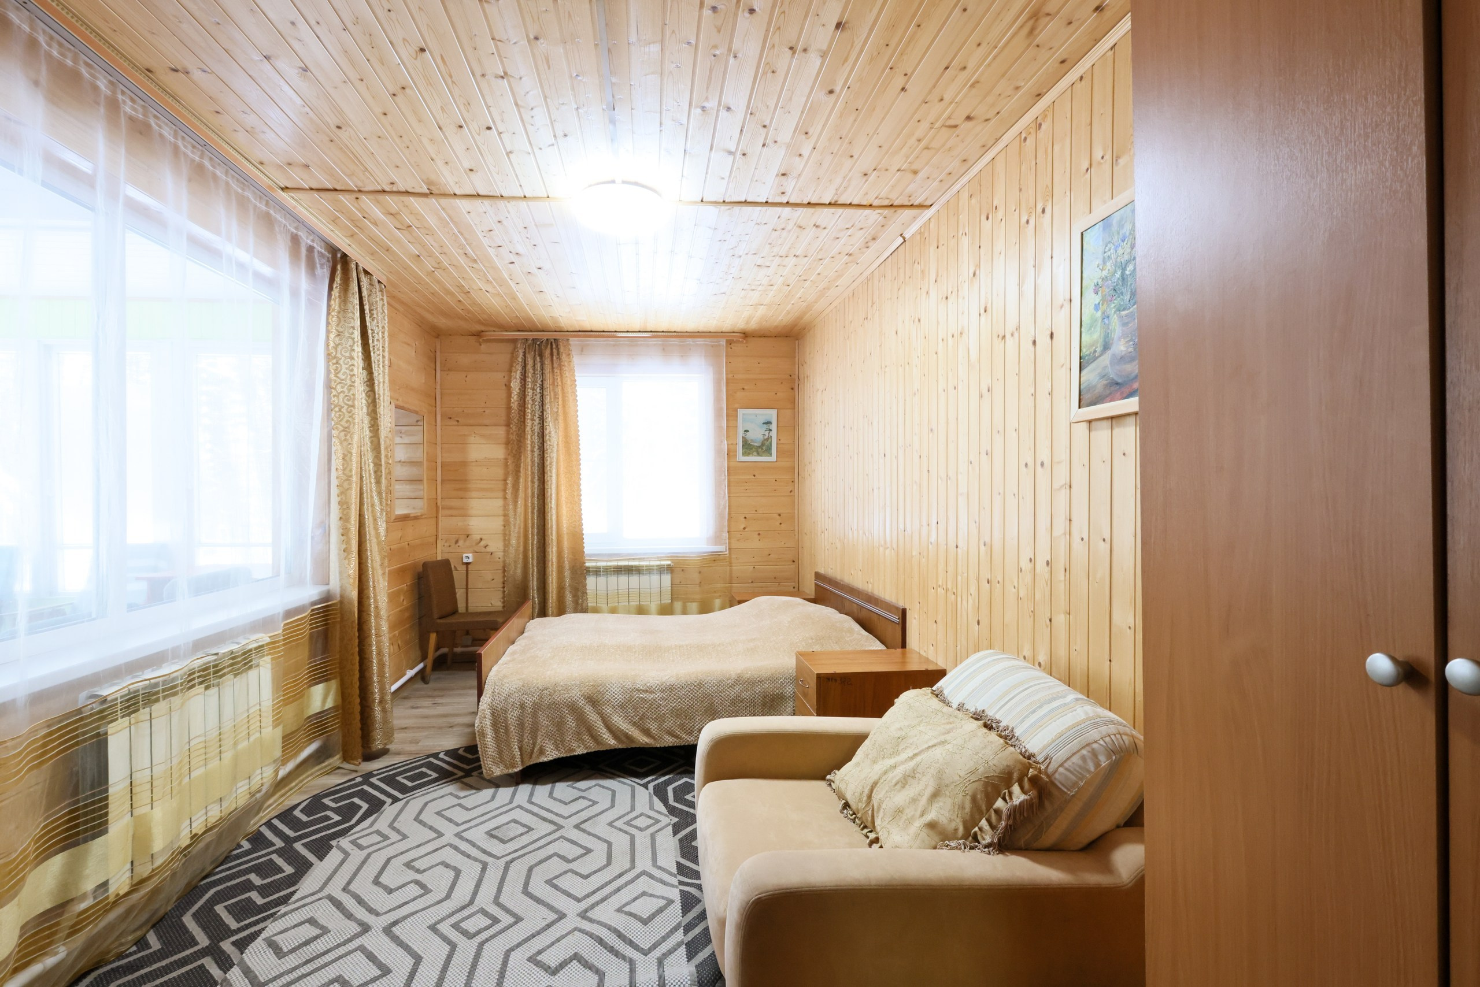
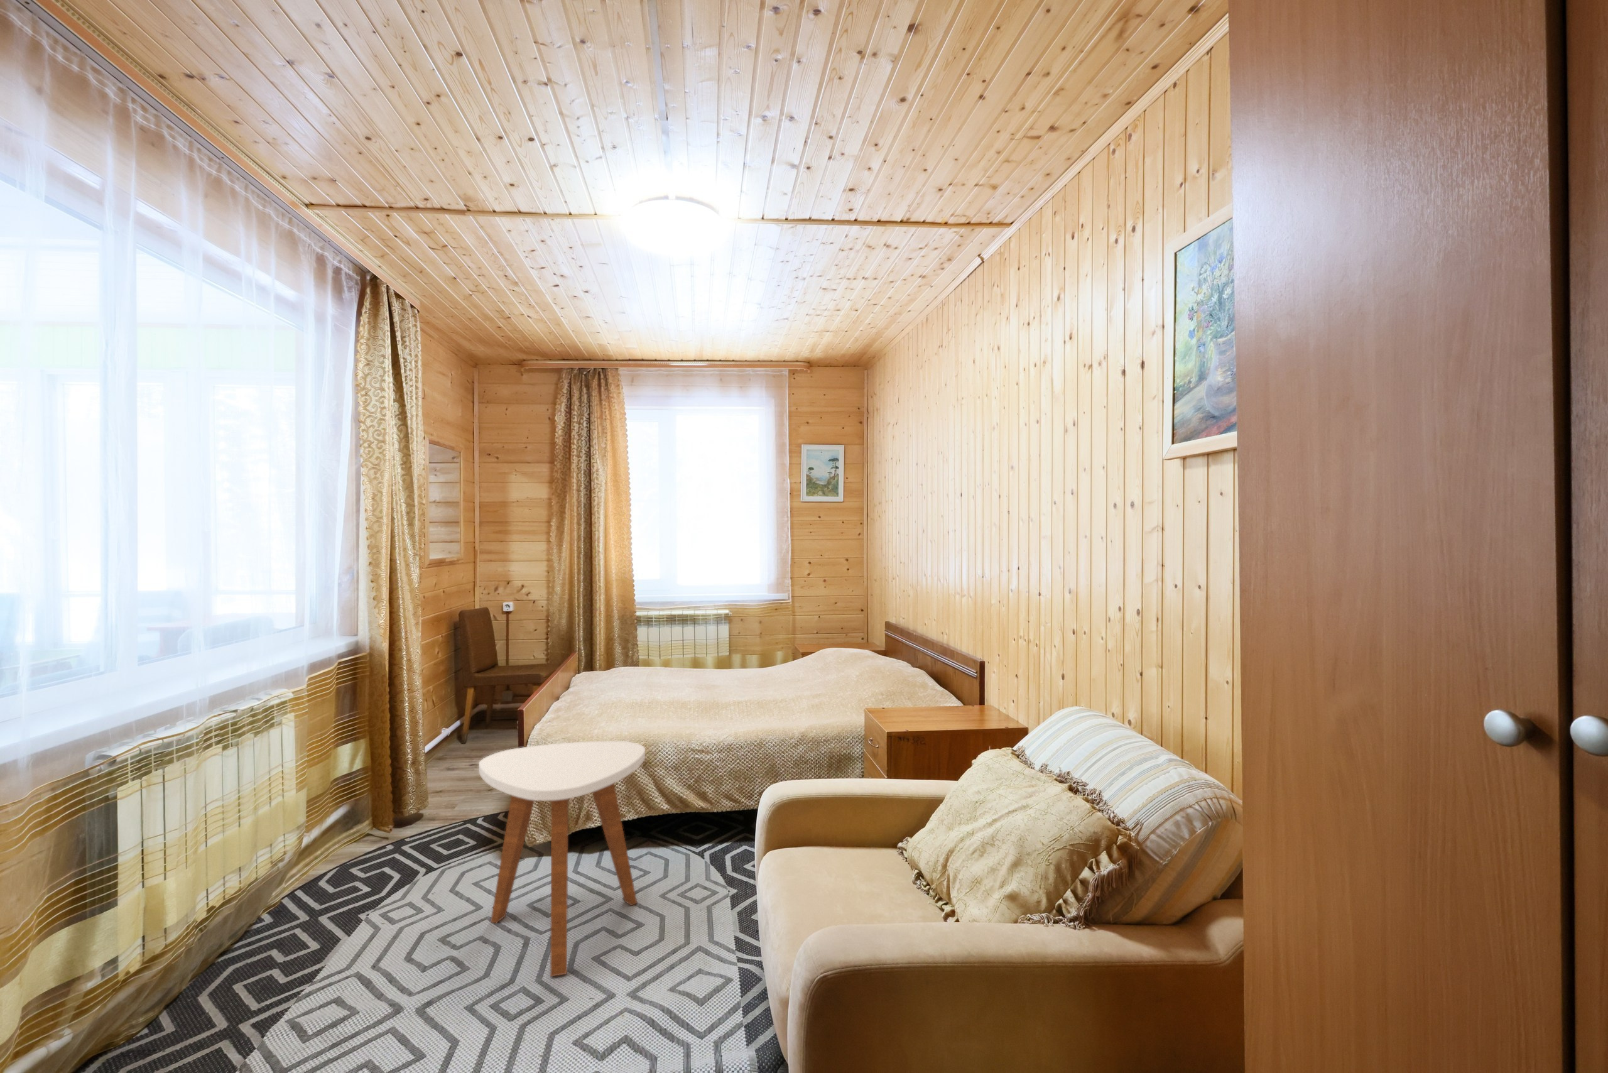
+ side table [478,740,645,977]
